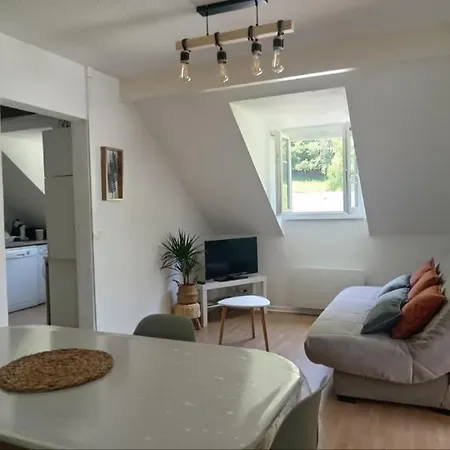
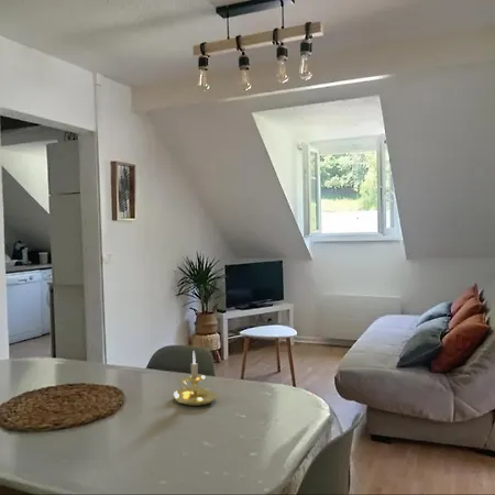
+ candle holder [173,350,218,407]
